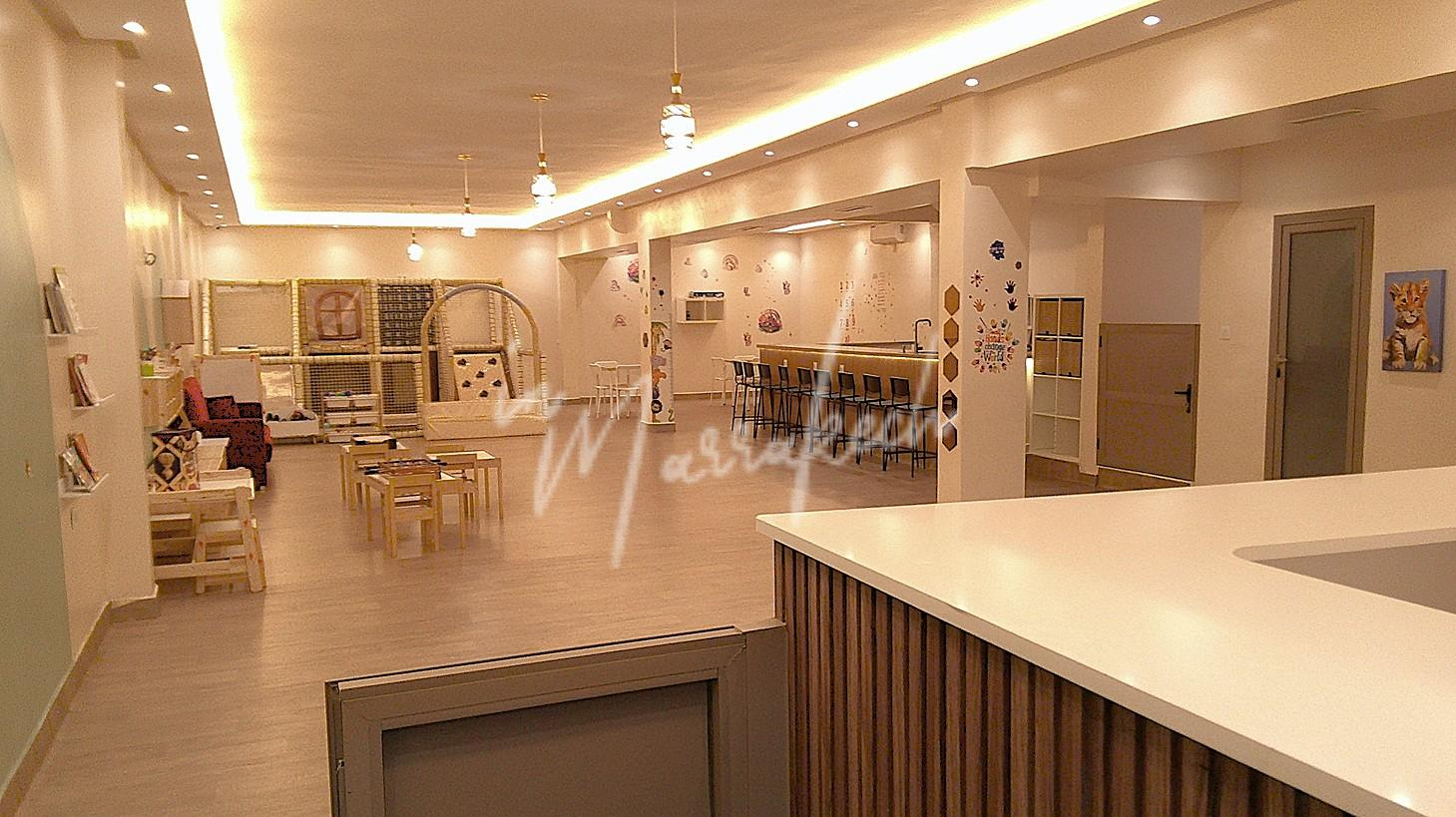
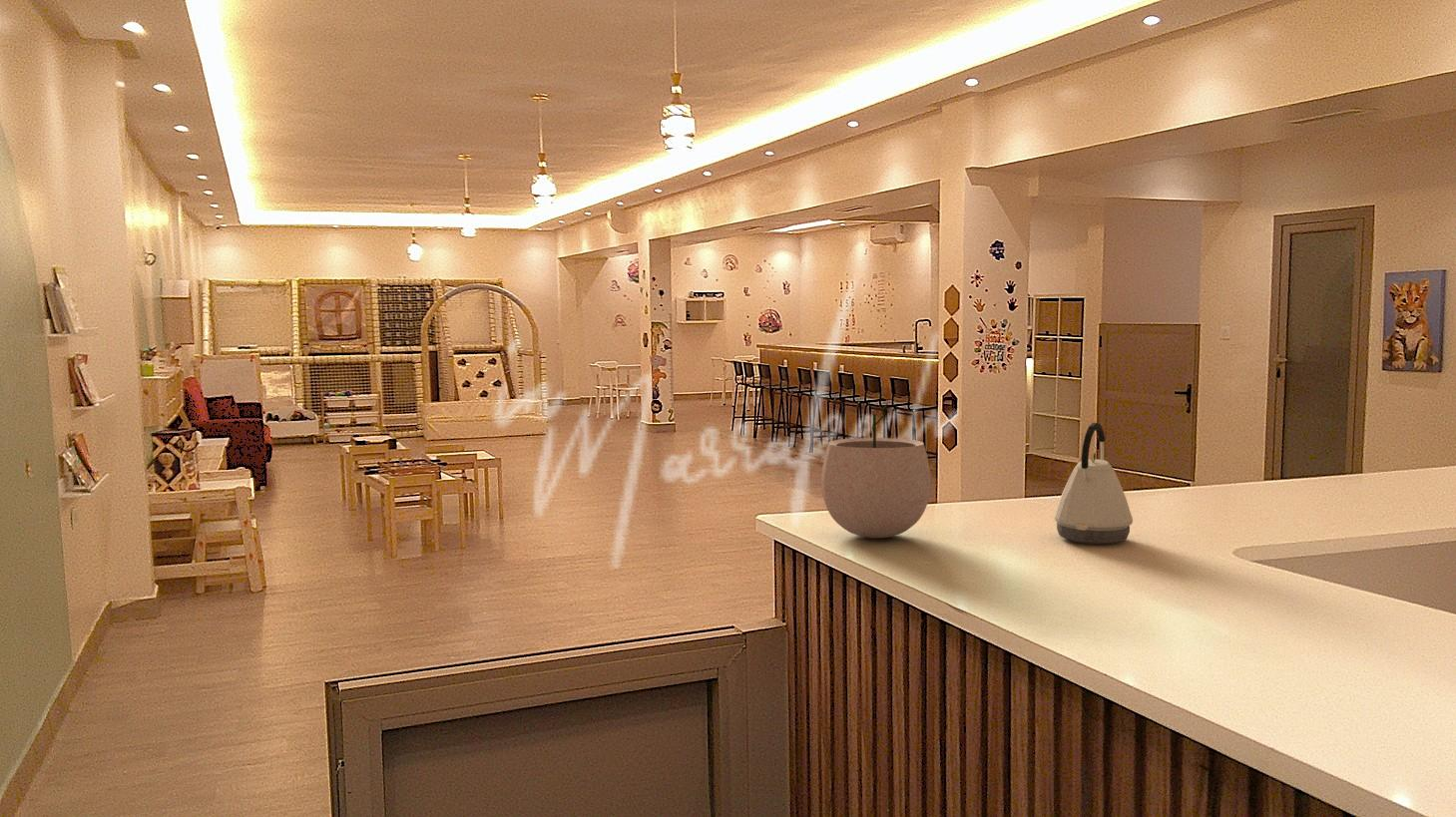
+ kettle [1053,422,1134,546]
+ plant pot [820,403,932,539]
